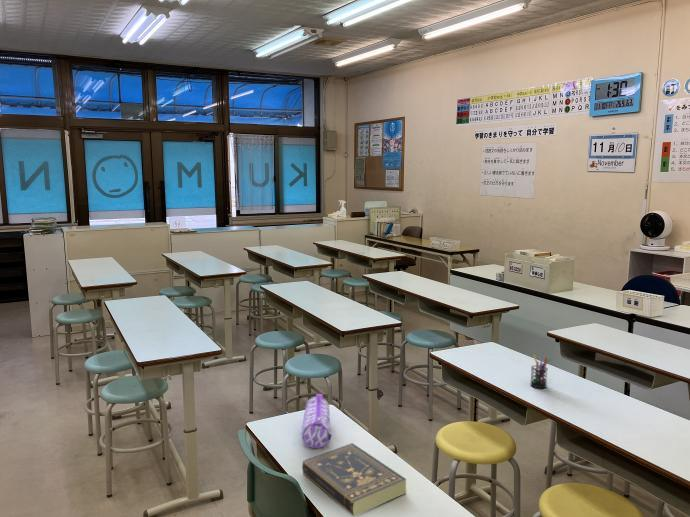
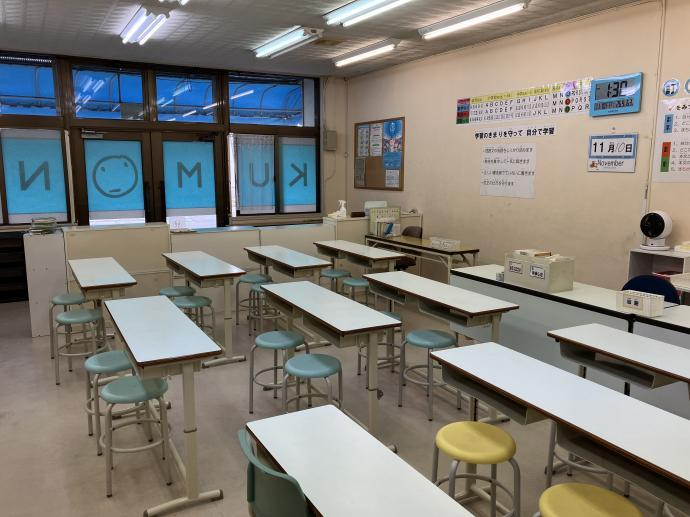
- pencil case [301,393,332,449]
- book [301,442,407,517]
- pen holder [529,354,551,389]
